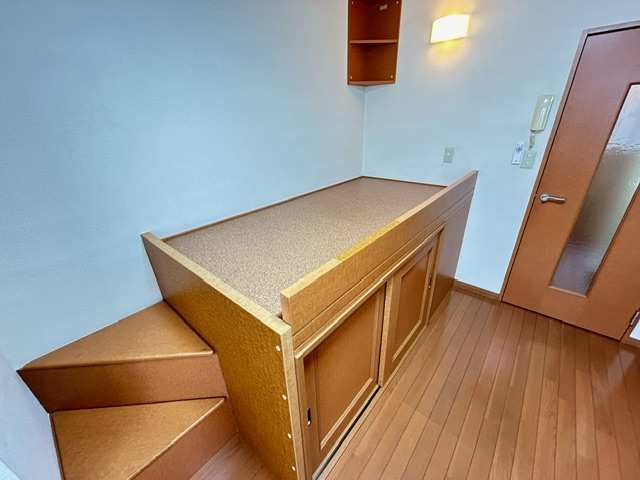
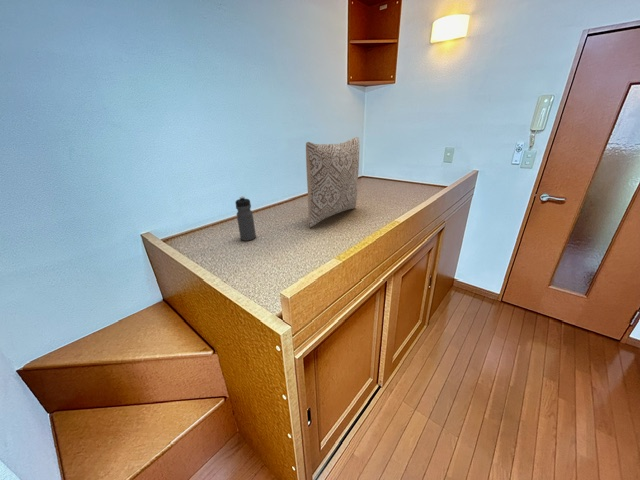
+ pillow [305,136,360,229]
+ water bottle [234,196,257,242]
